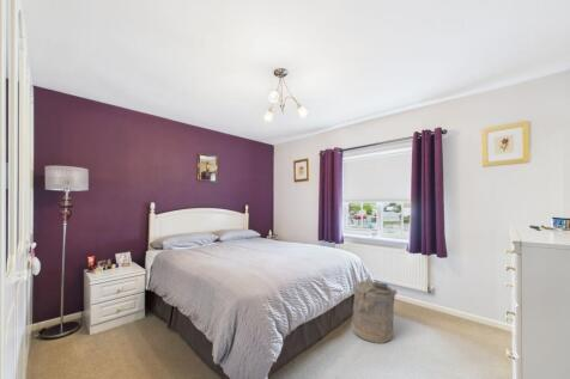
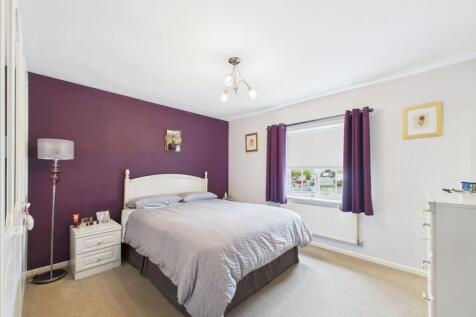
- laundry hamper [351,277,398,344]
